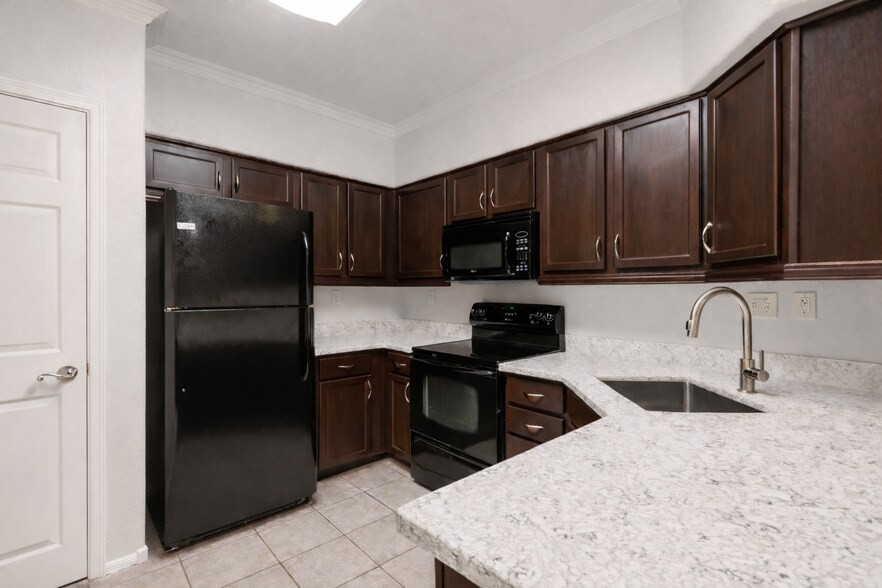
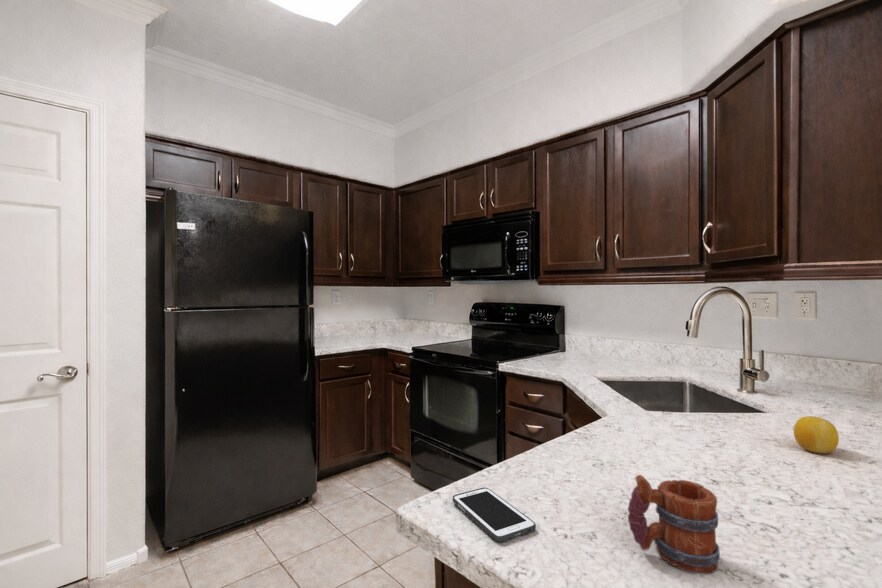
+ mug [627,474,721,575]
+ cell phone [452,487,537,543]
+ fruit [793,415,840,455]
